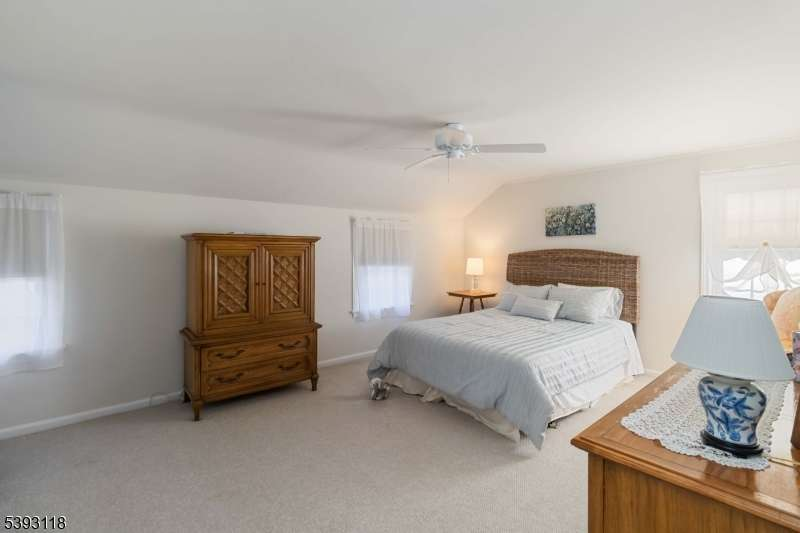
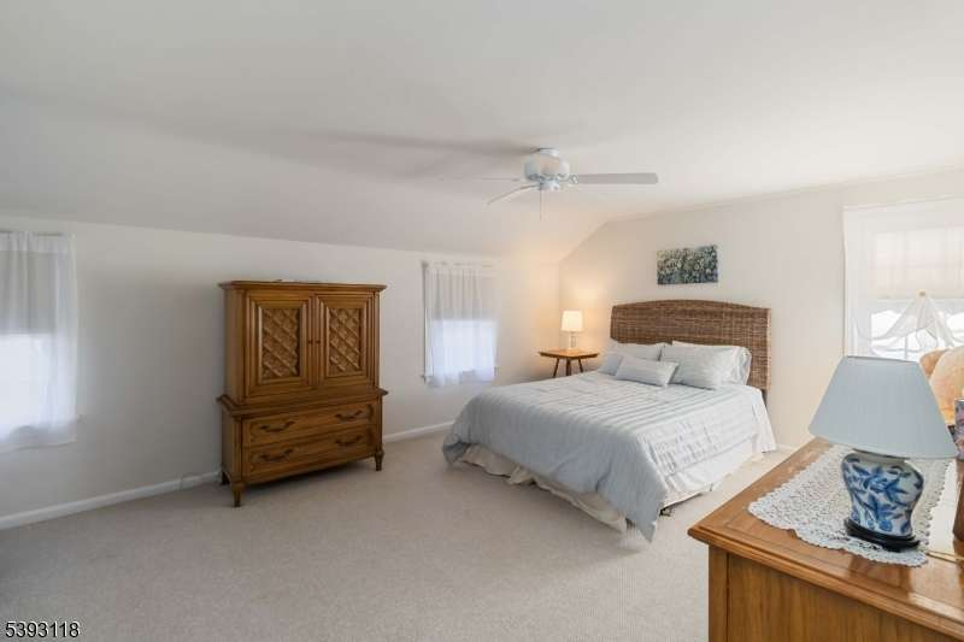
- plush toy [369,377,391,401]
